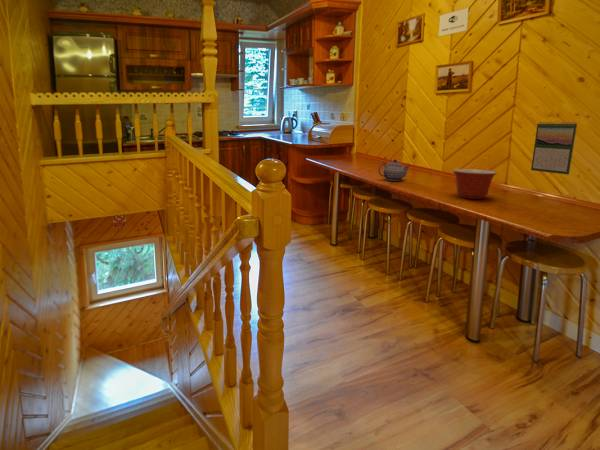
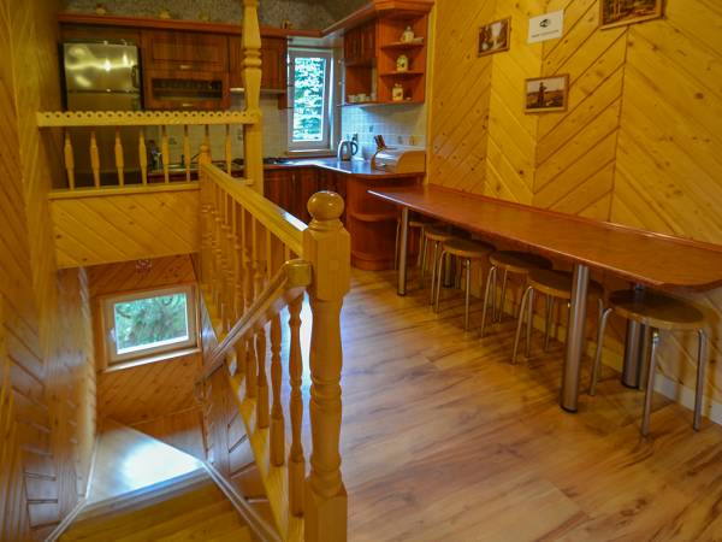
- calendar [530,120,578,175]
- mixing bowl [451,168,498,200]
- teapot [377,159,411,182]
